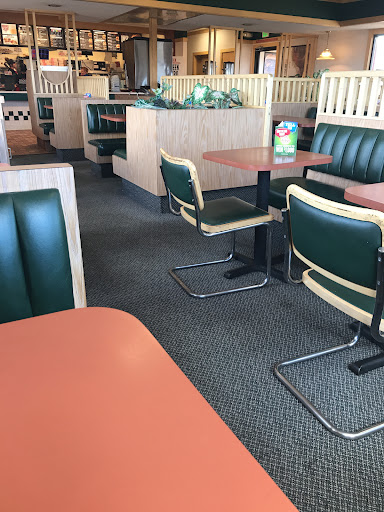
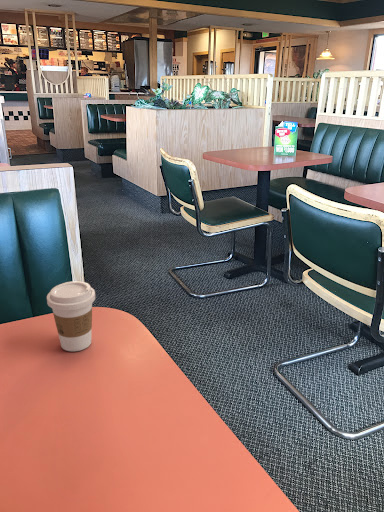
+ coffee cup [46,280,96,352]
